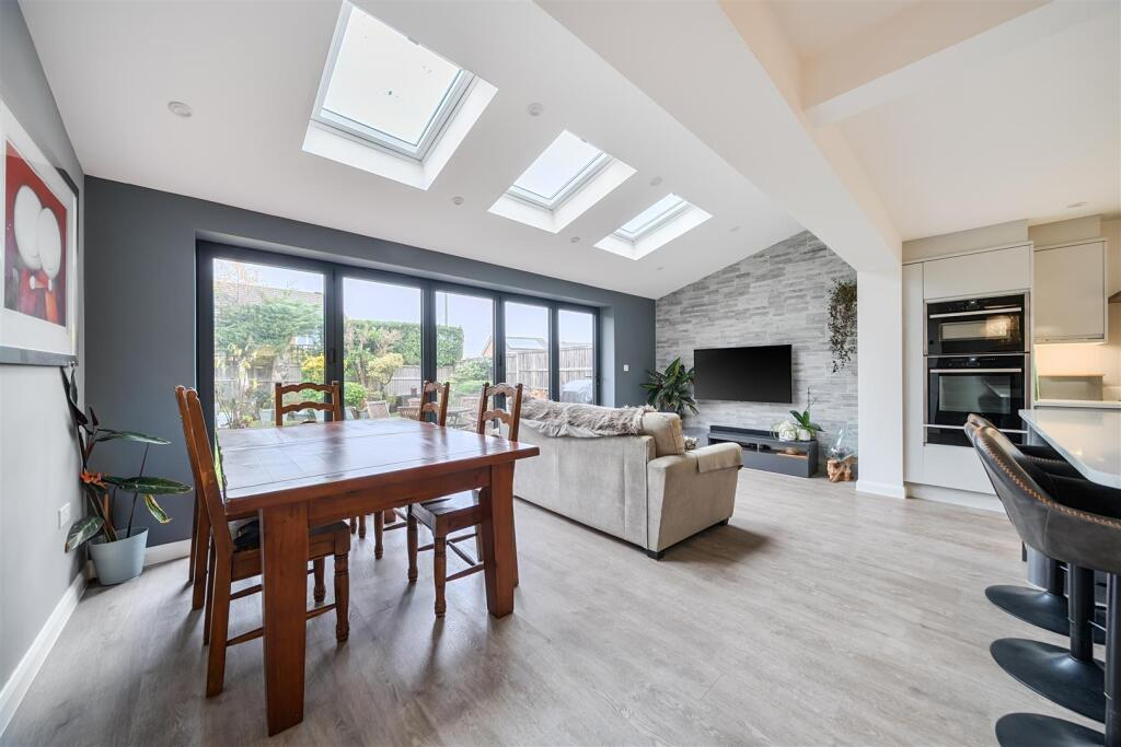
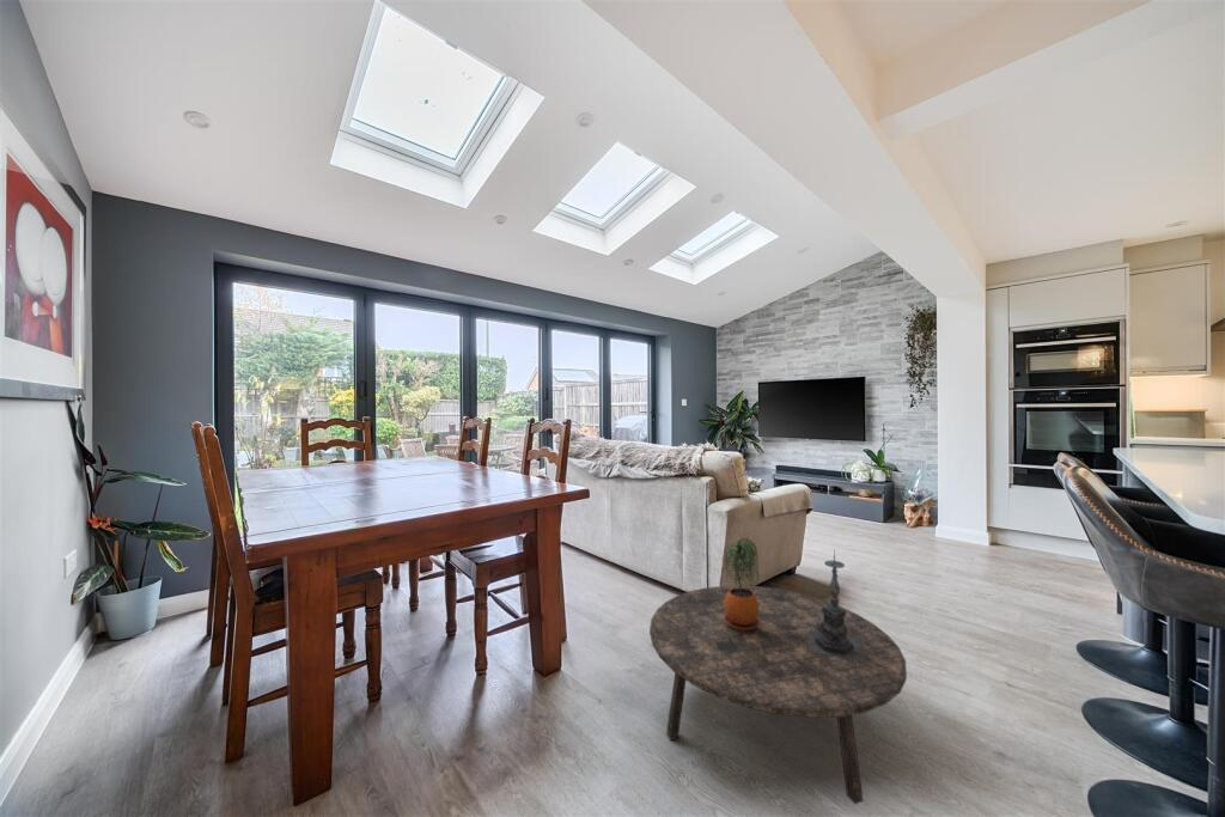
+ potted plant [724,537,761,630]
+ coffee table [648,585,908,805]
+ candle holder [807,548,866,663]
